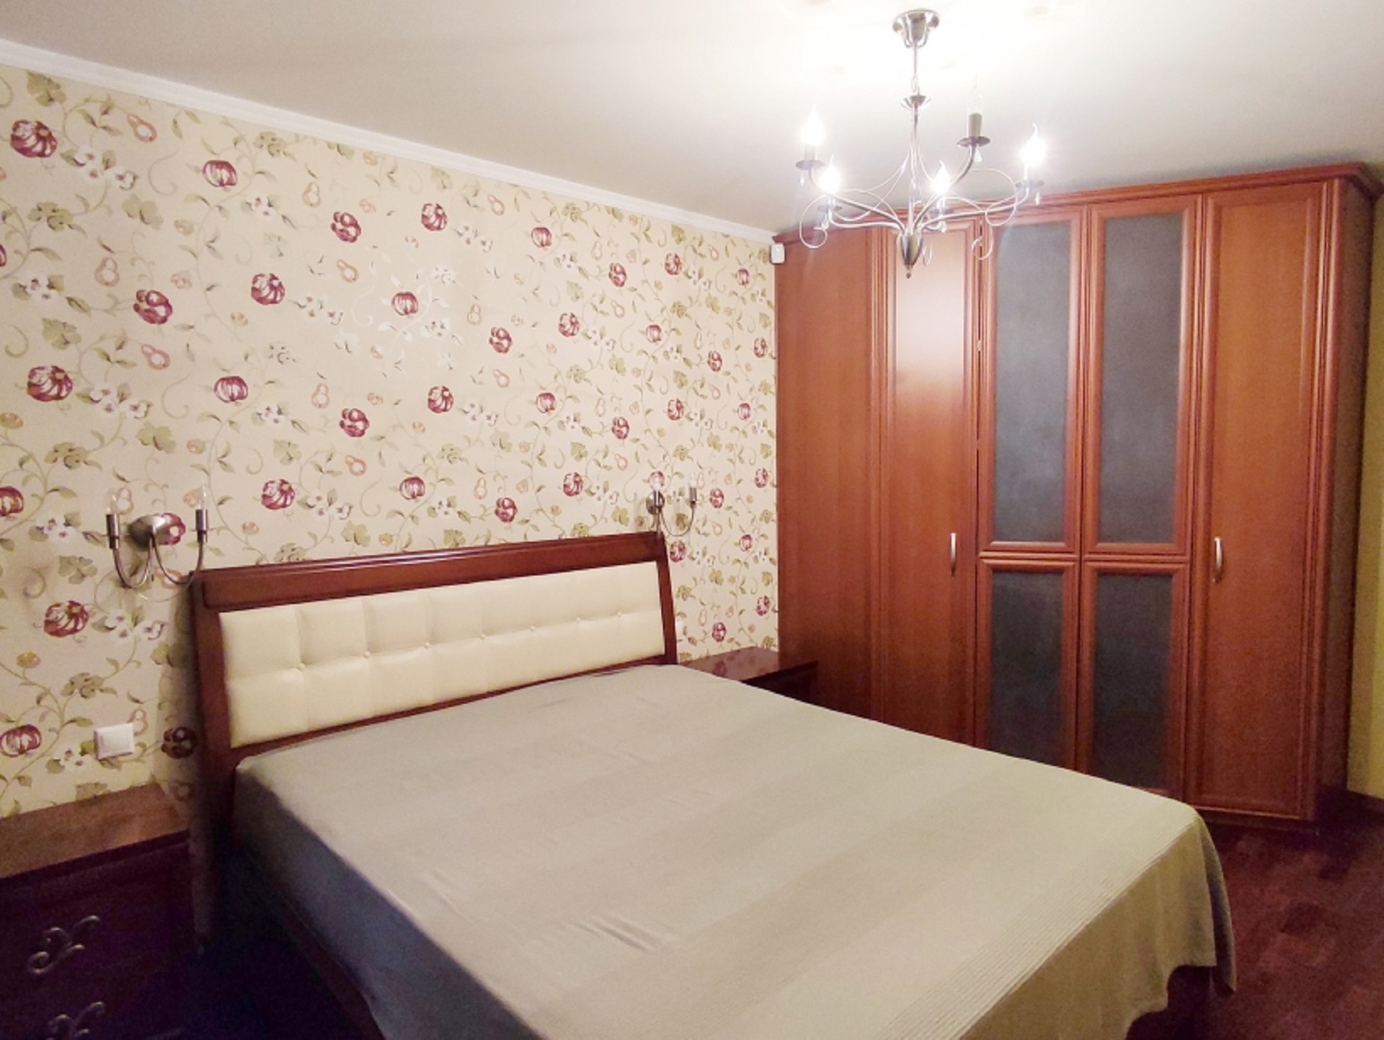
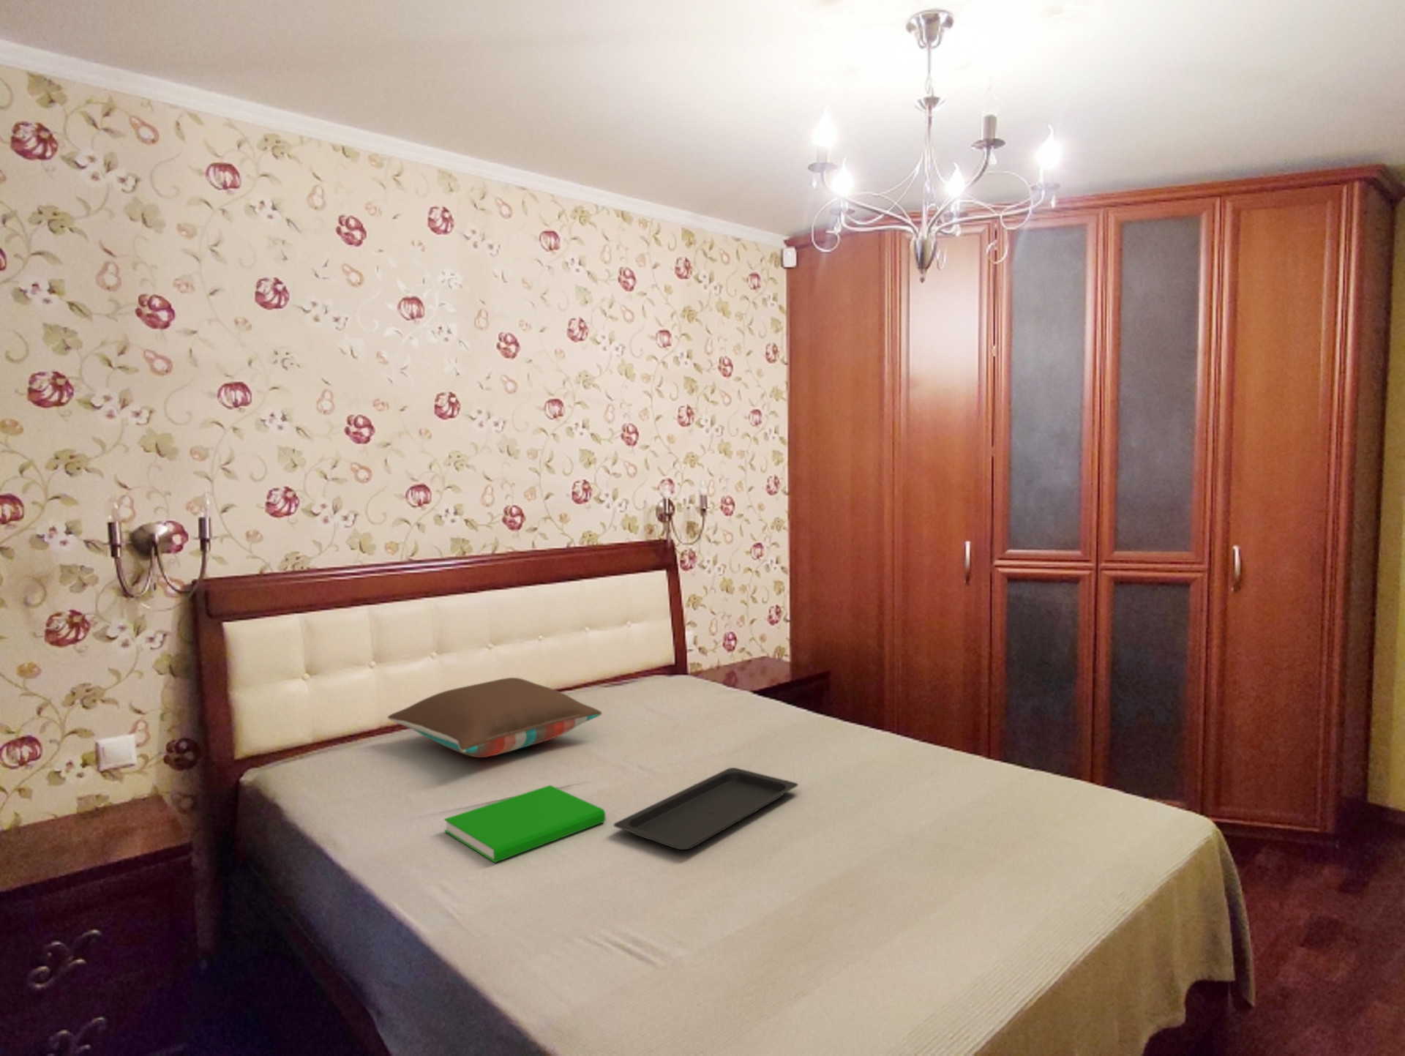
+ pillow [387,677,602,758]
+ serving tray [613,766,800,851]
+ book [444,784,607,863]
